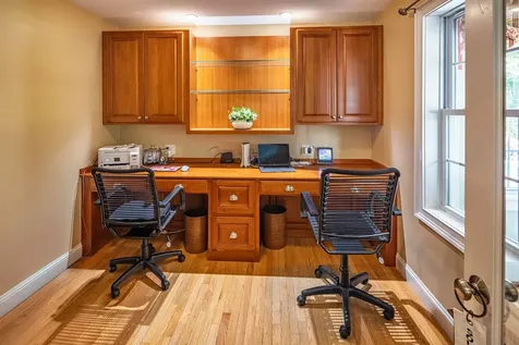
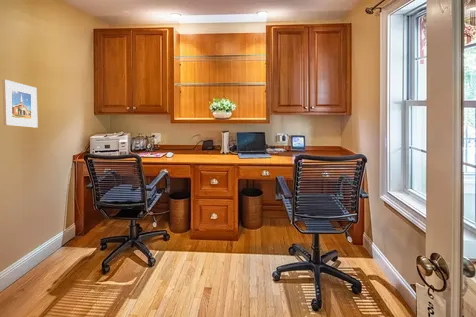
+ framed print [1,79,39,129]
